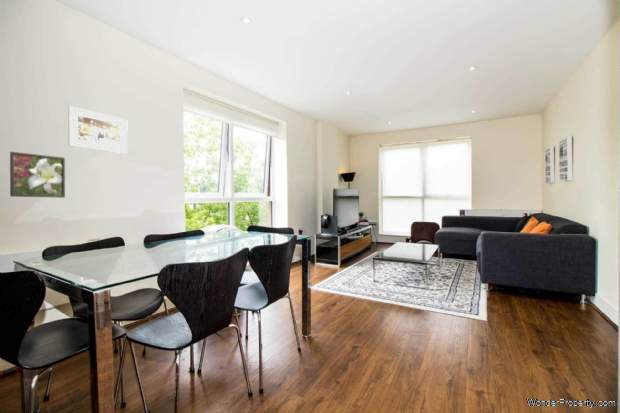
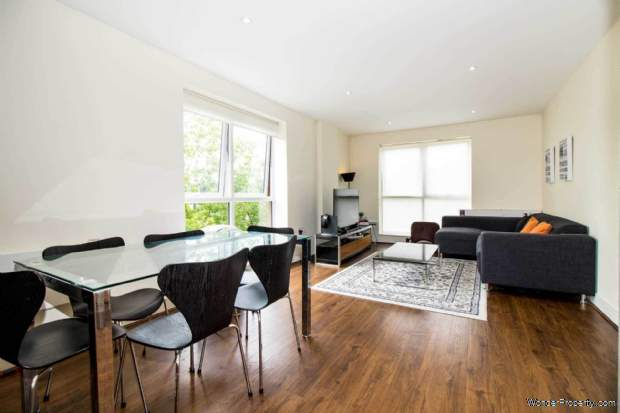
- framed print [9,151,66,199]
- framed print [67,105,129,155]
